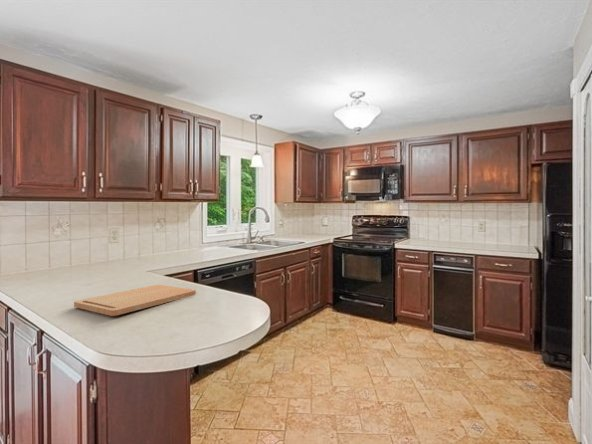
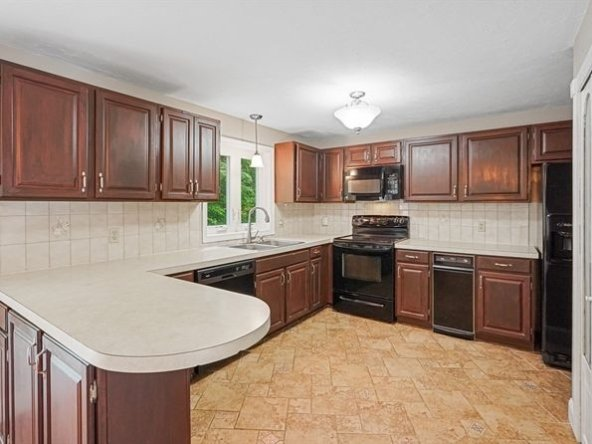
- cutting board [73,284,197,317]
